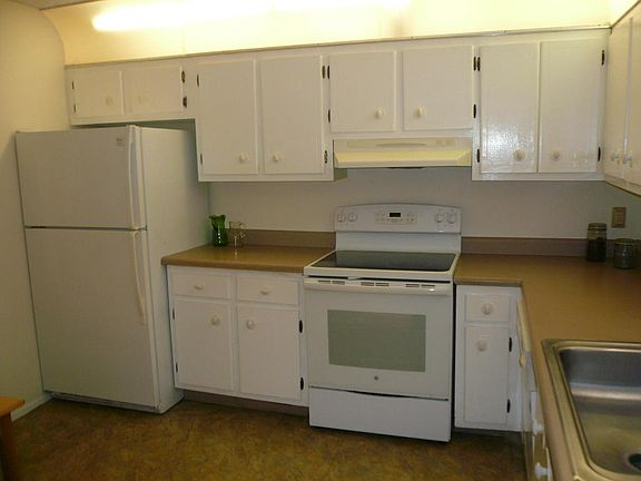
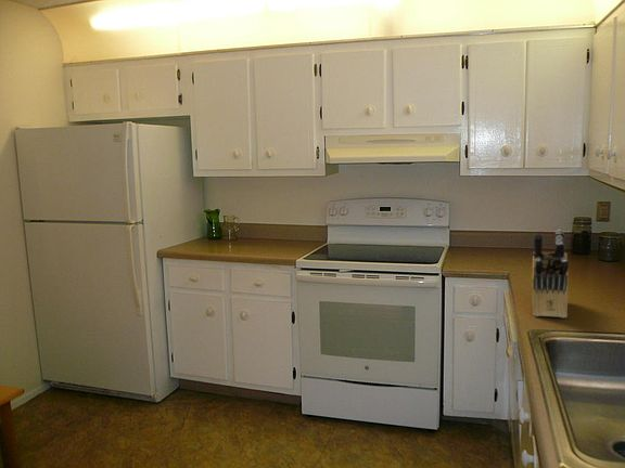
+ knife block [532,229,570,318]
